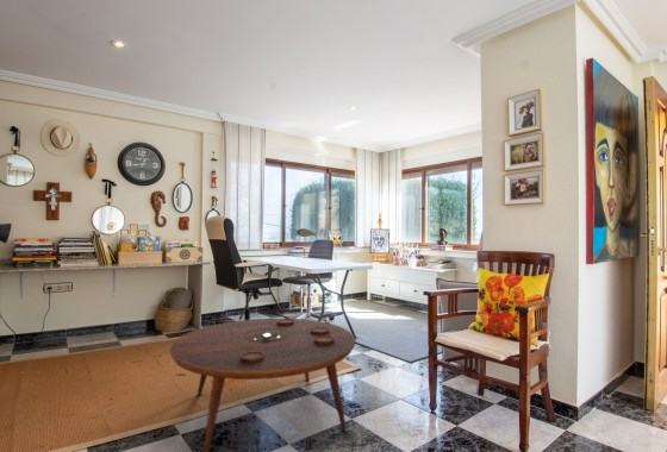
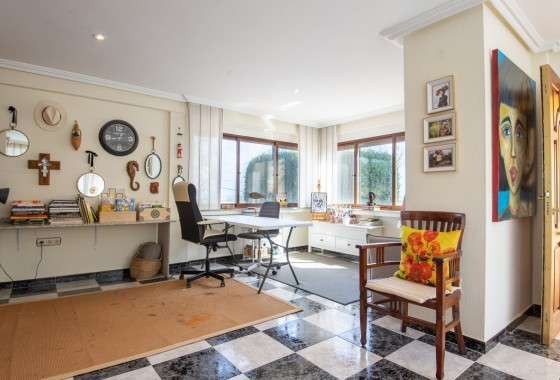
- coffee table [169,318,356,452]
